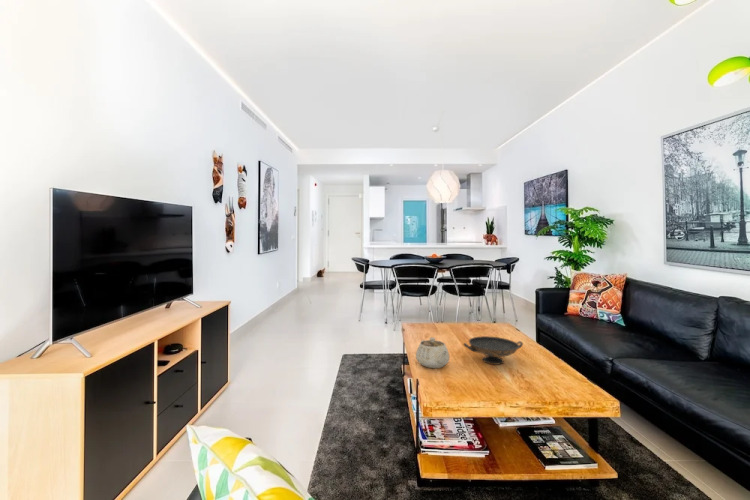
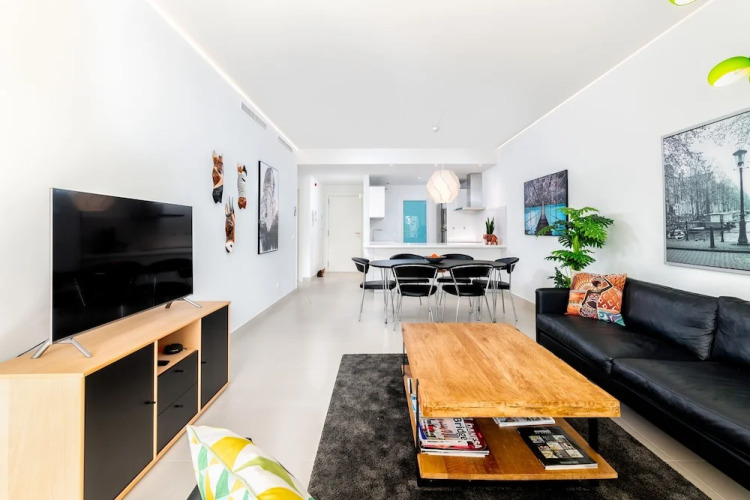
- teapot [415,337,451,369]
- decorative bowl [463,335,524,366]
